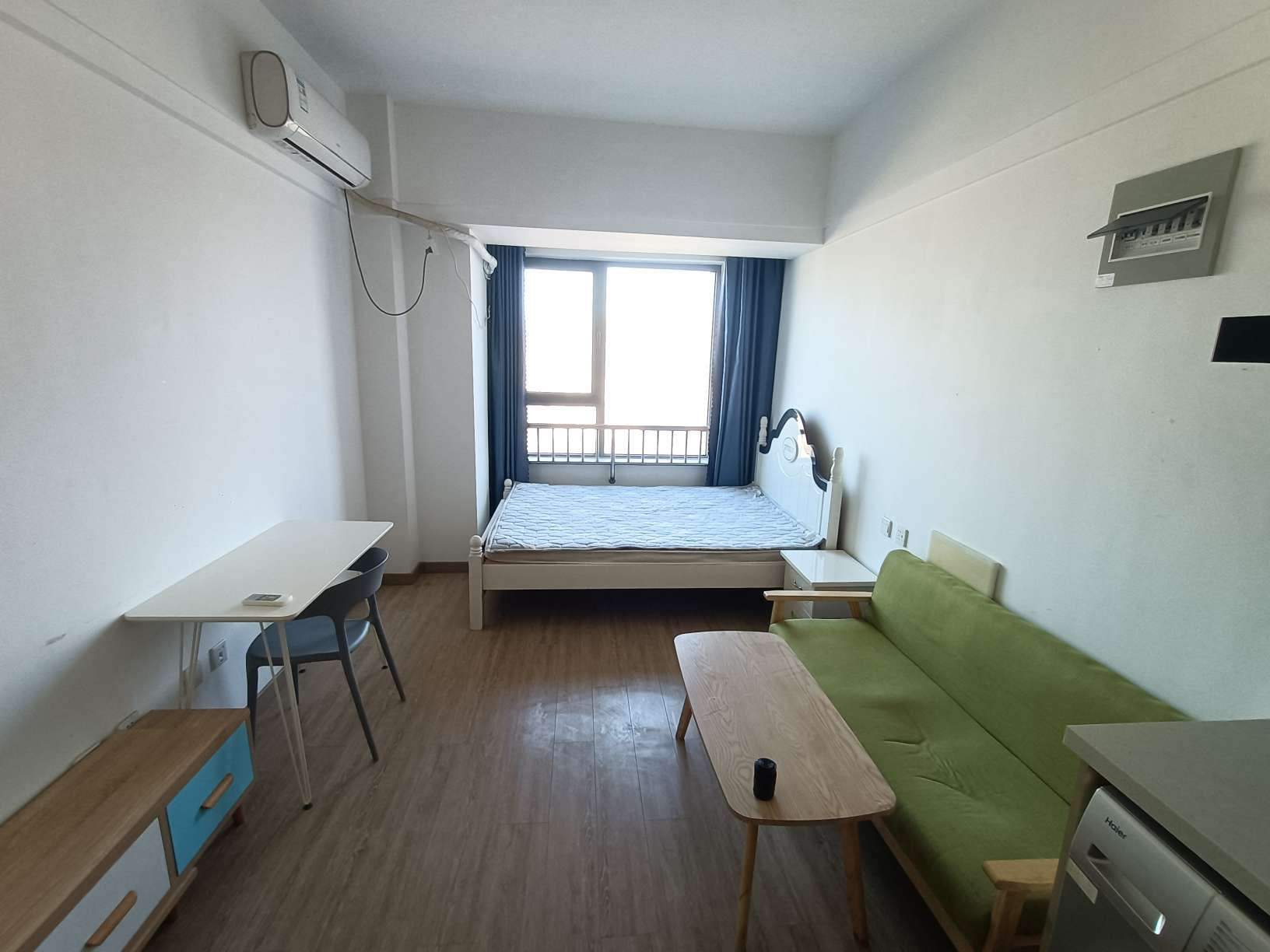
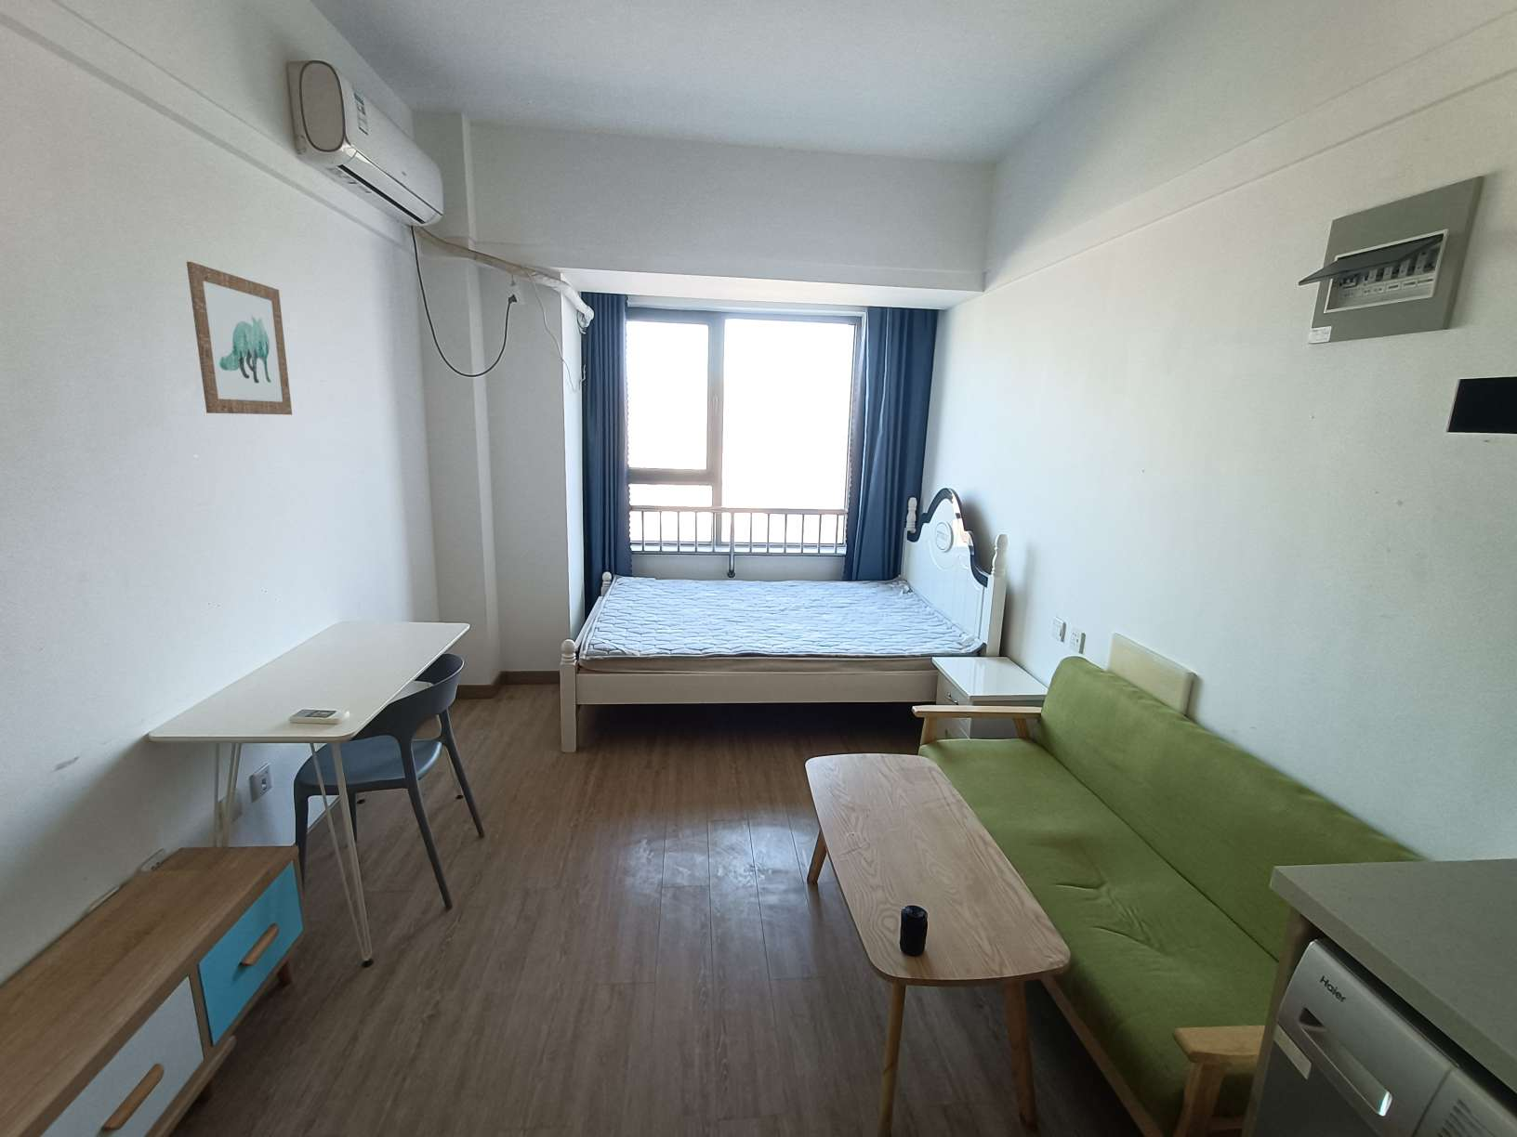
+ wall art [186,262,293,416]
